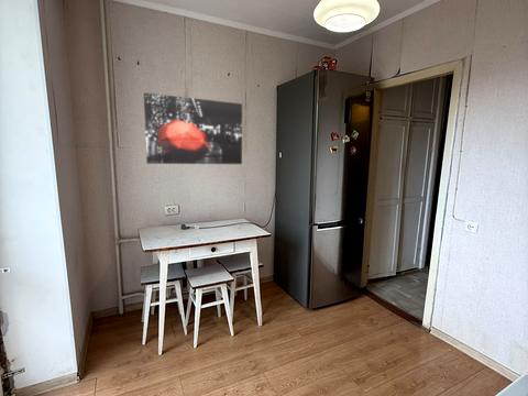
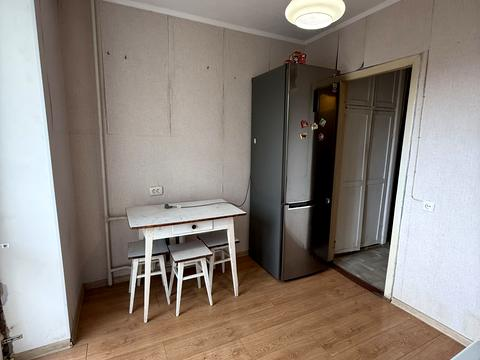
- wall art [143,91,243,165]
